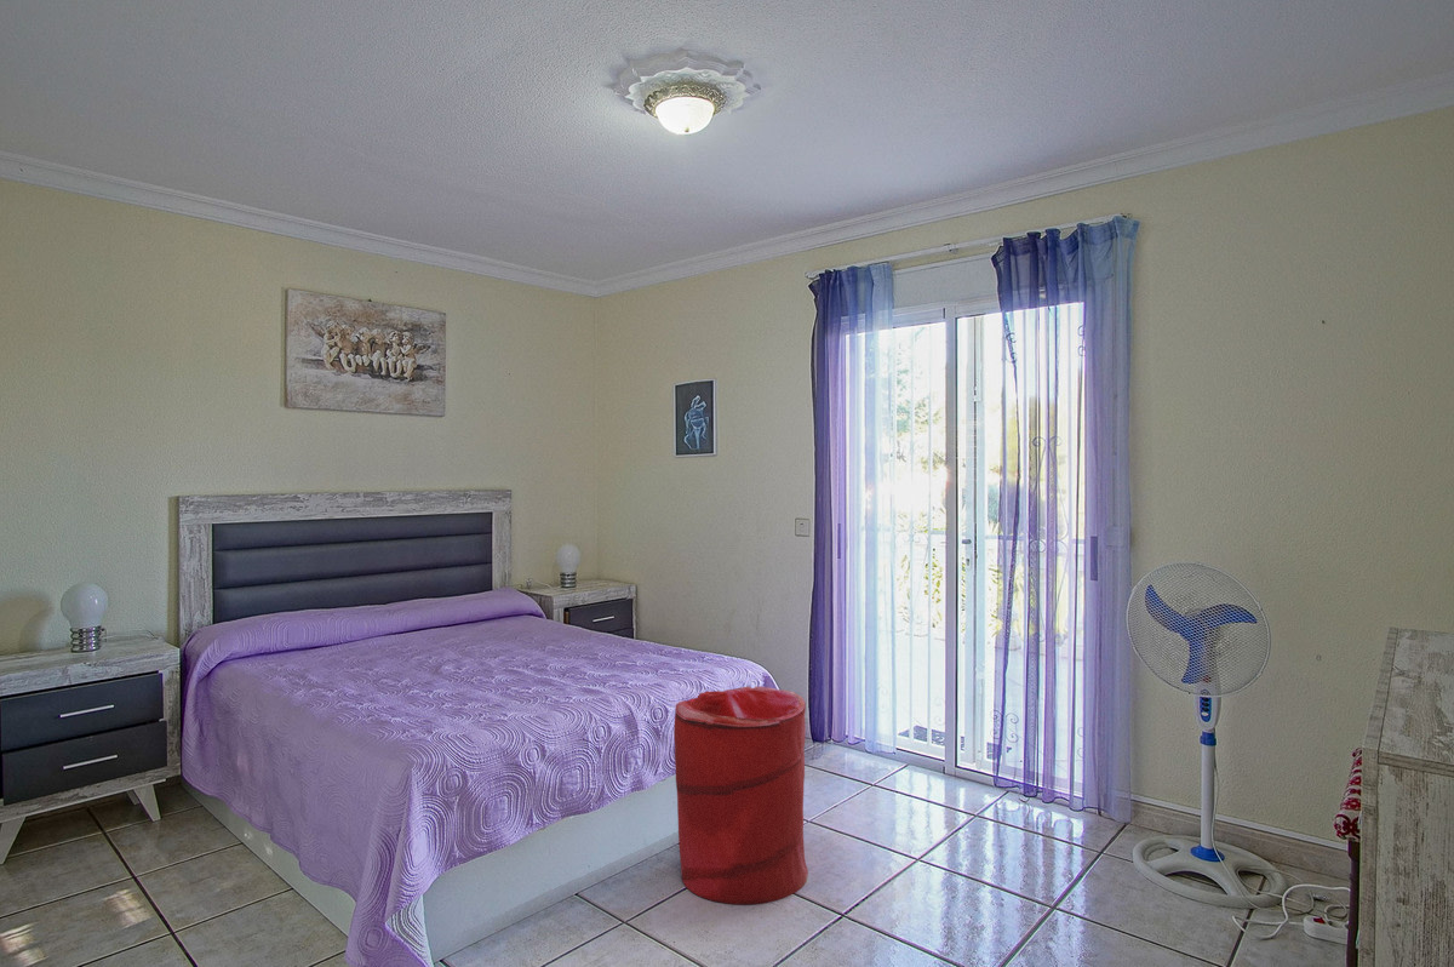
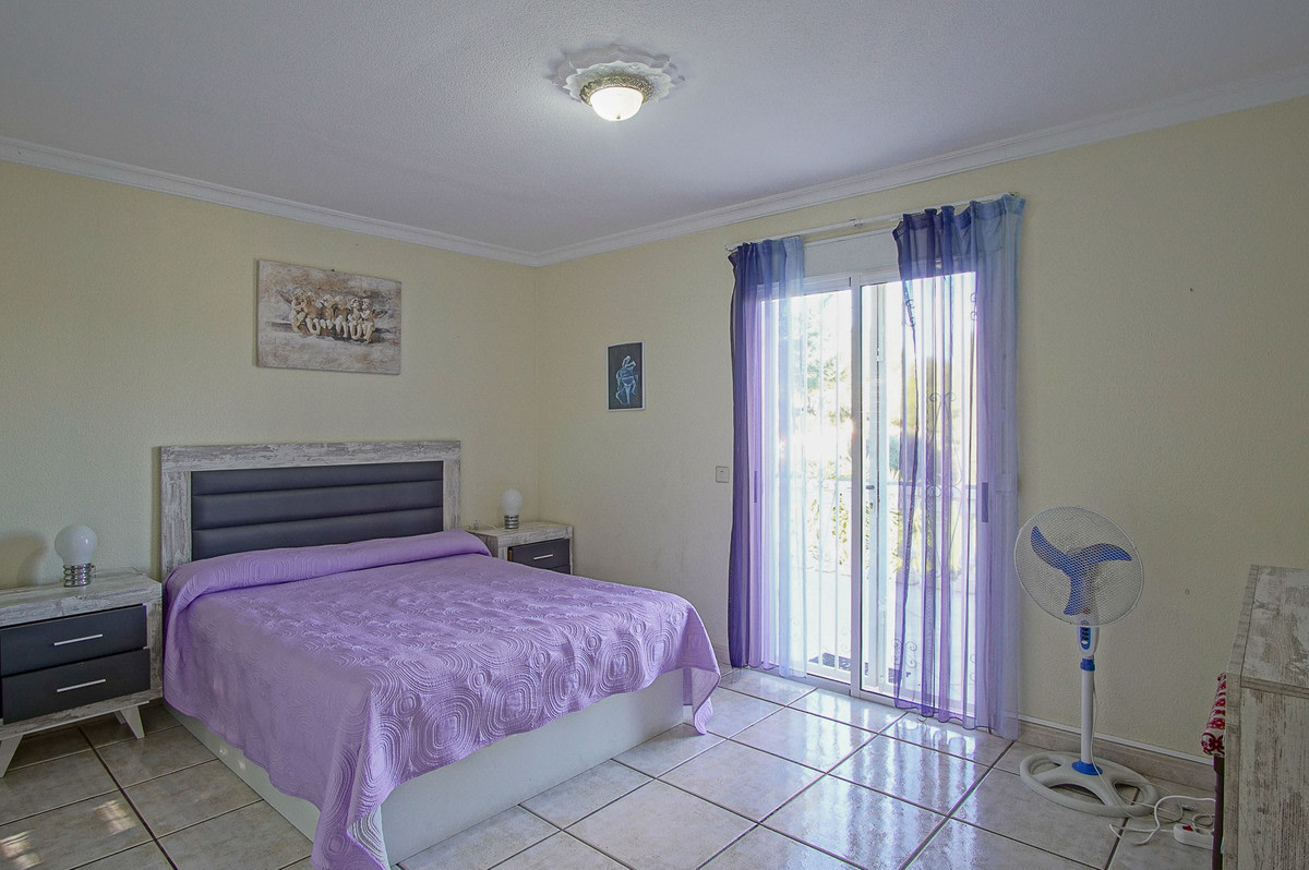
- laundry hamper [672,685,809,906]
